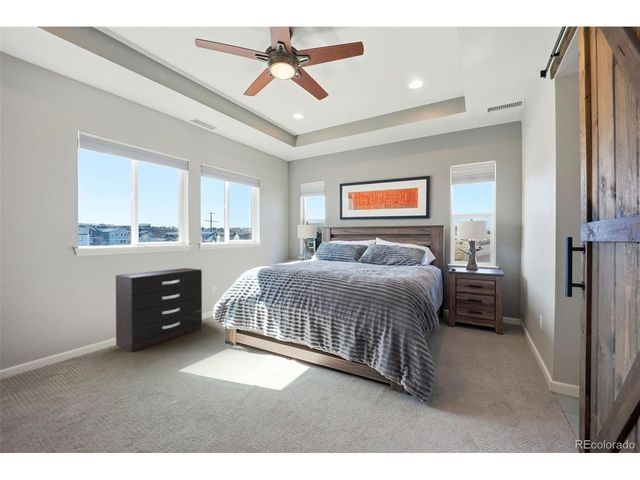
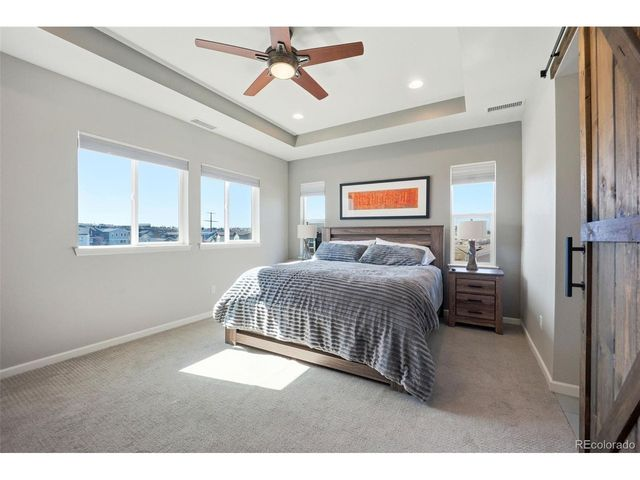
- dresser [115,267,203,353]
